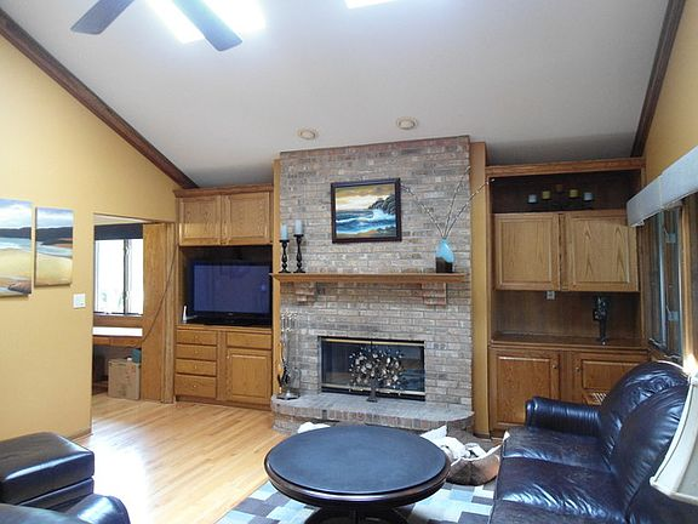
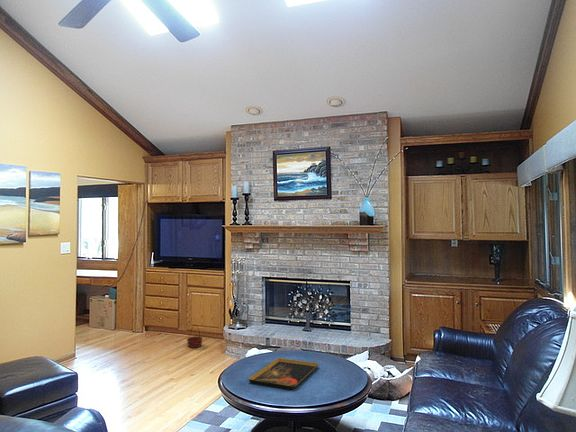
+ basket [186,324,204,349]
+ decorative tray [248,357,320,391]
